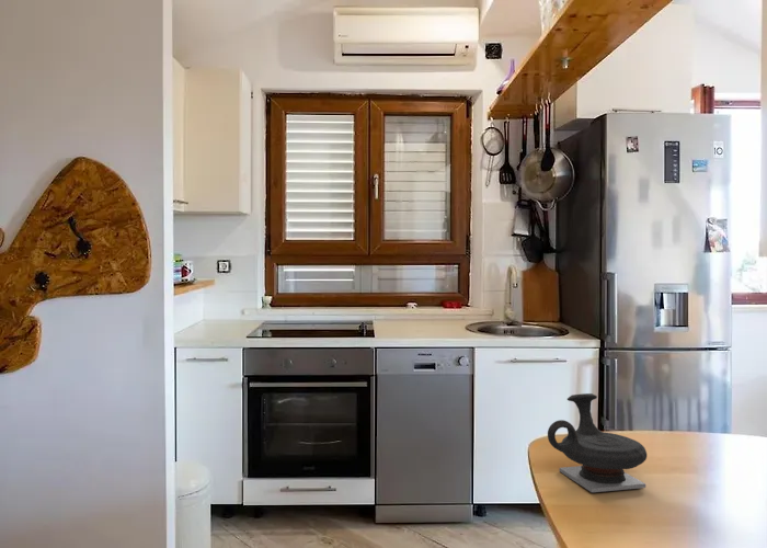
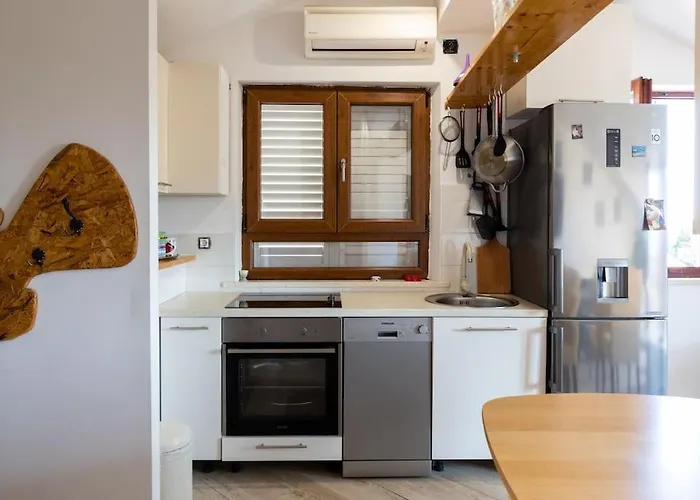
- teapot [547,392,648,493]
